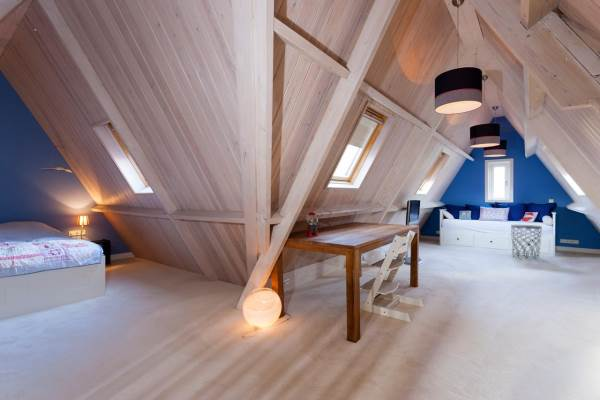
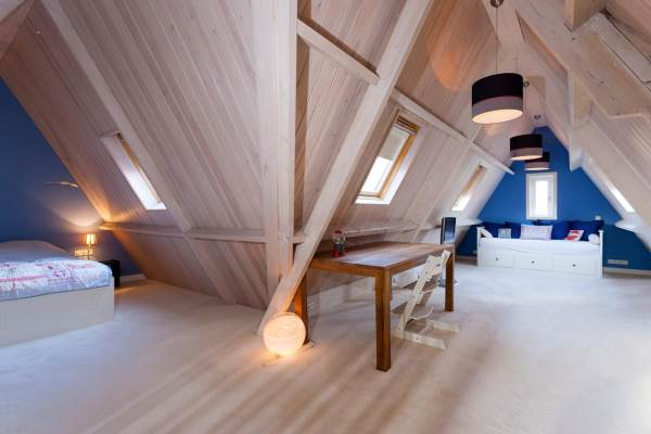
- side table [510,224,543,260]
